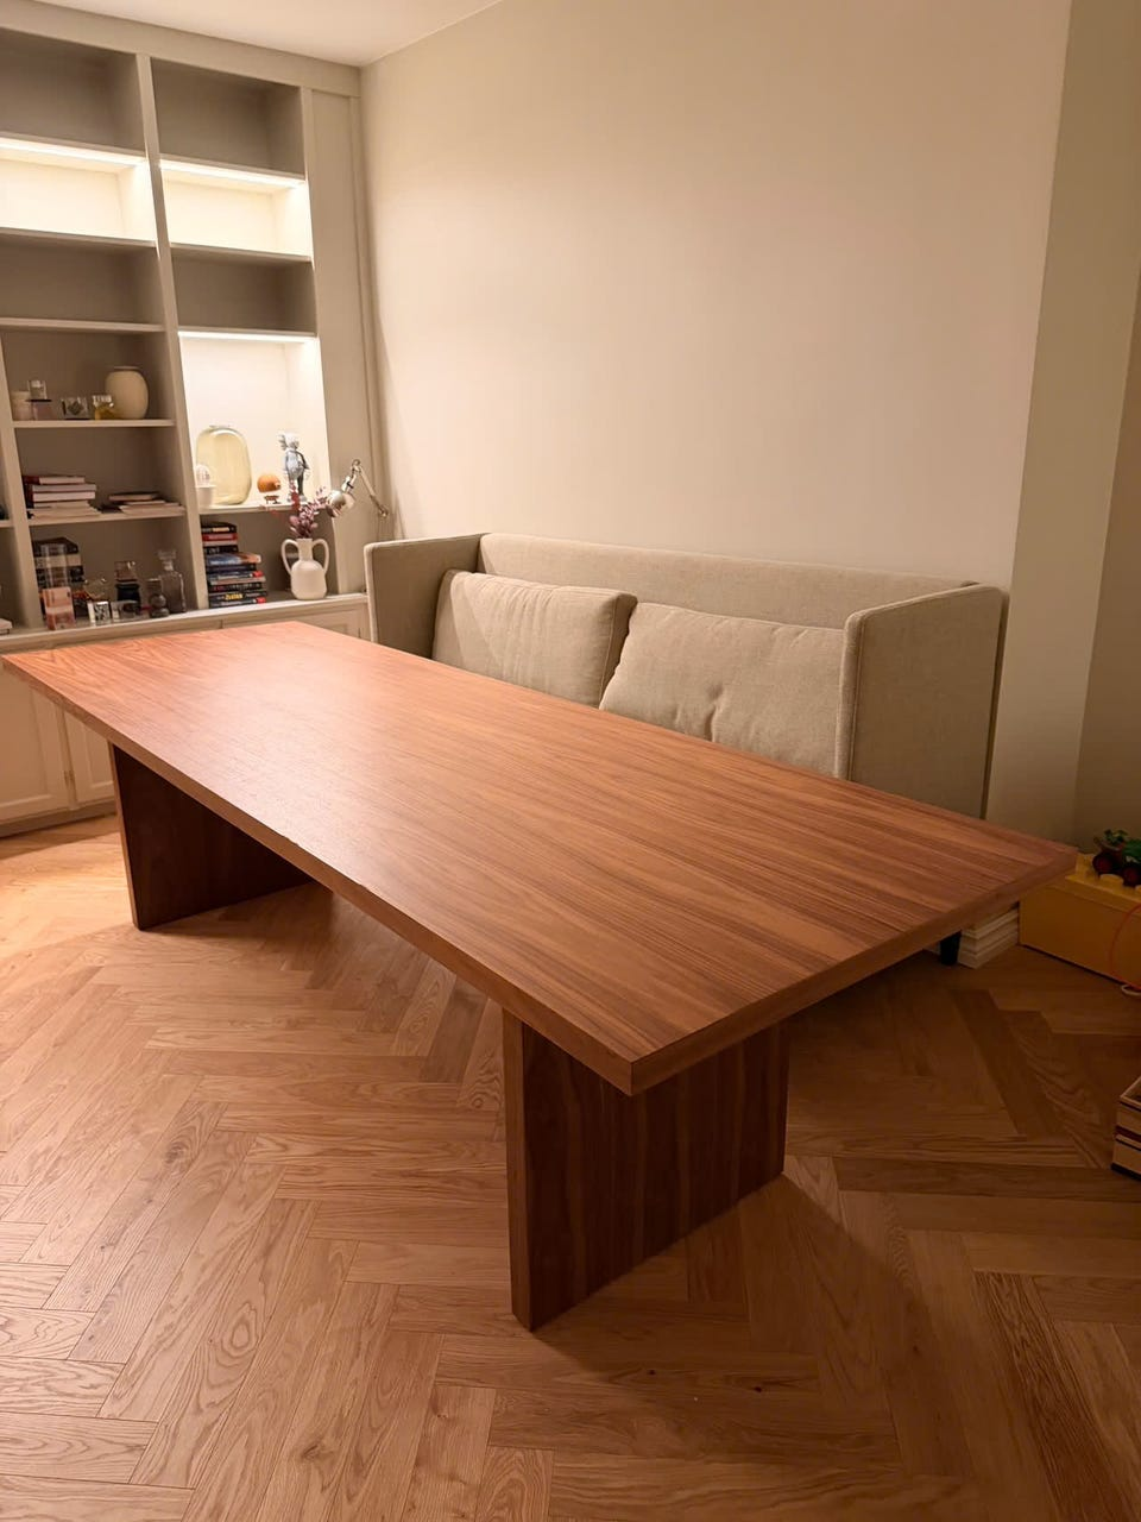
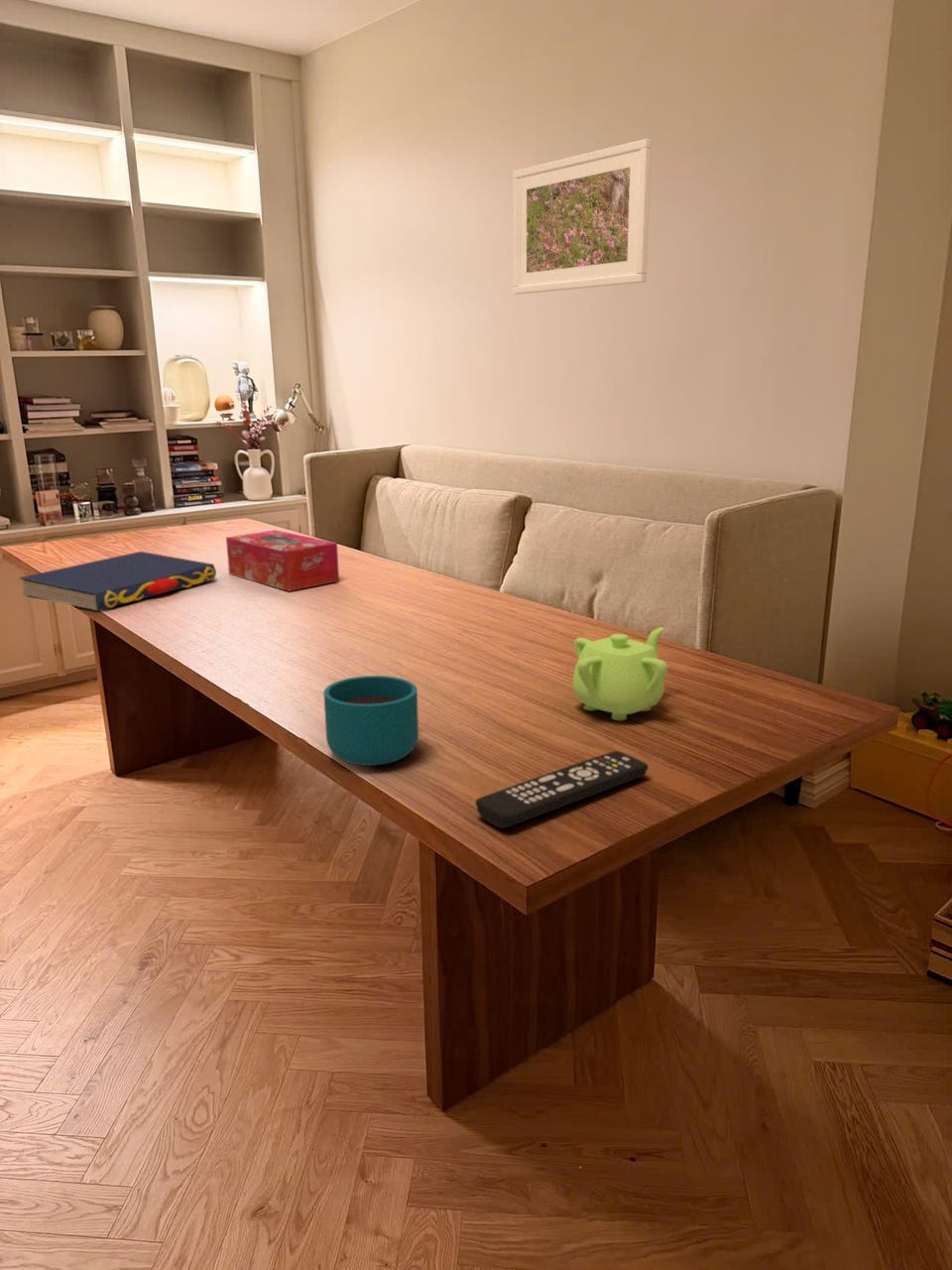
+ cup [322,675,419,767]
+ book [18,551,217,612]
+ remote control [475,750,649,828]
+ tissue box [225,529,340,592]
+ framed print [512,138,653,296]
+ teapot [571,626,668,721]
